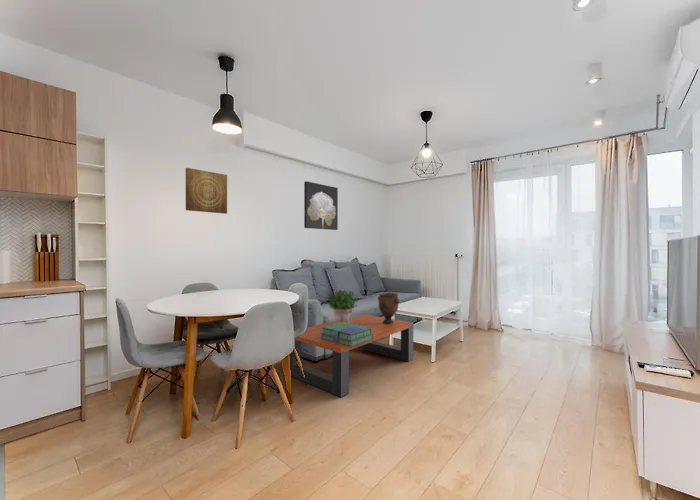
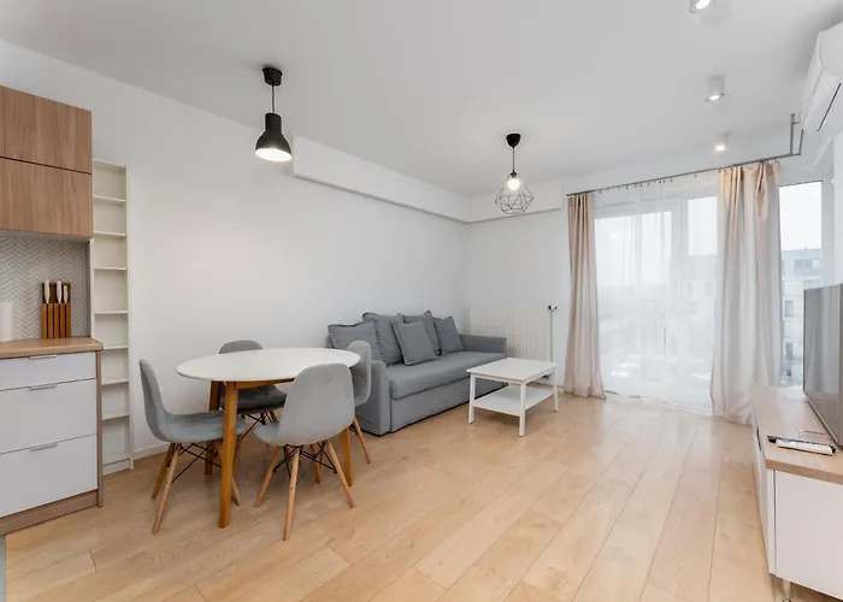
- stack of books [320,322,373,346]
- decorative urn [377,292,400,324]
- potted plant [328,289,358,324]
- wall art [303,180,339,231]
- wall art [185,167,228,215]
- coffee table [290,314,414,398]
